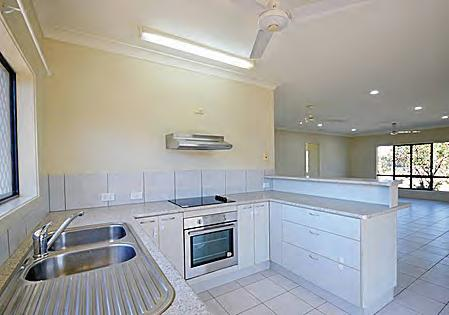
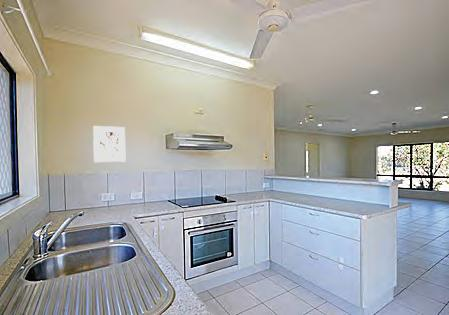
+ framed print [92,125,126,163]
